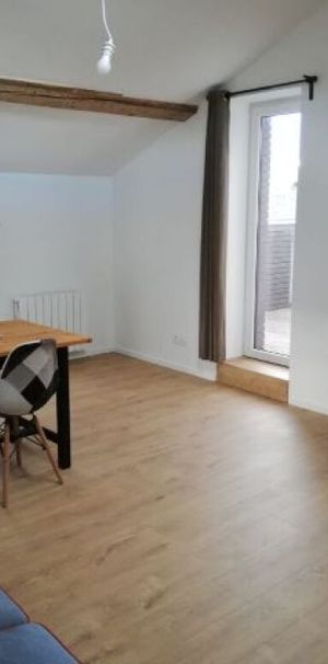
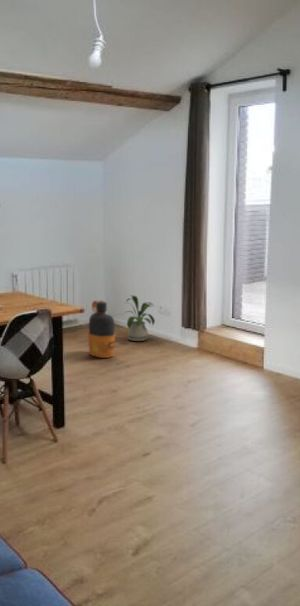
+ house plant [121,295,156,342]
+ water bottle [87,299,117,359]
